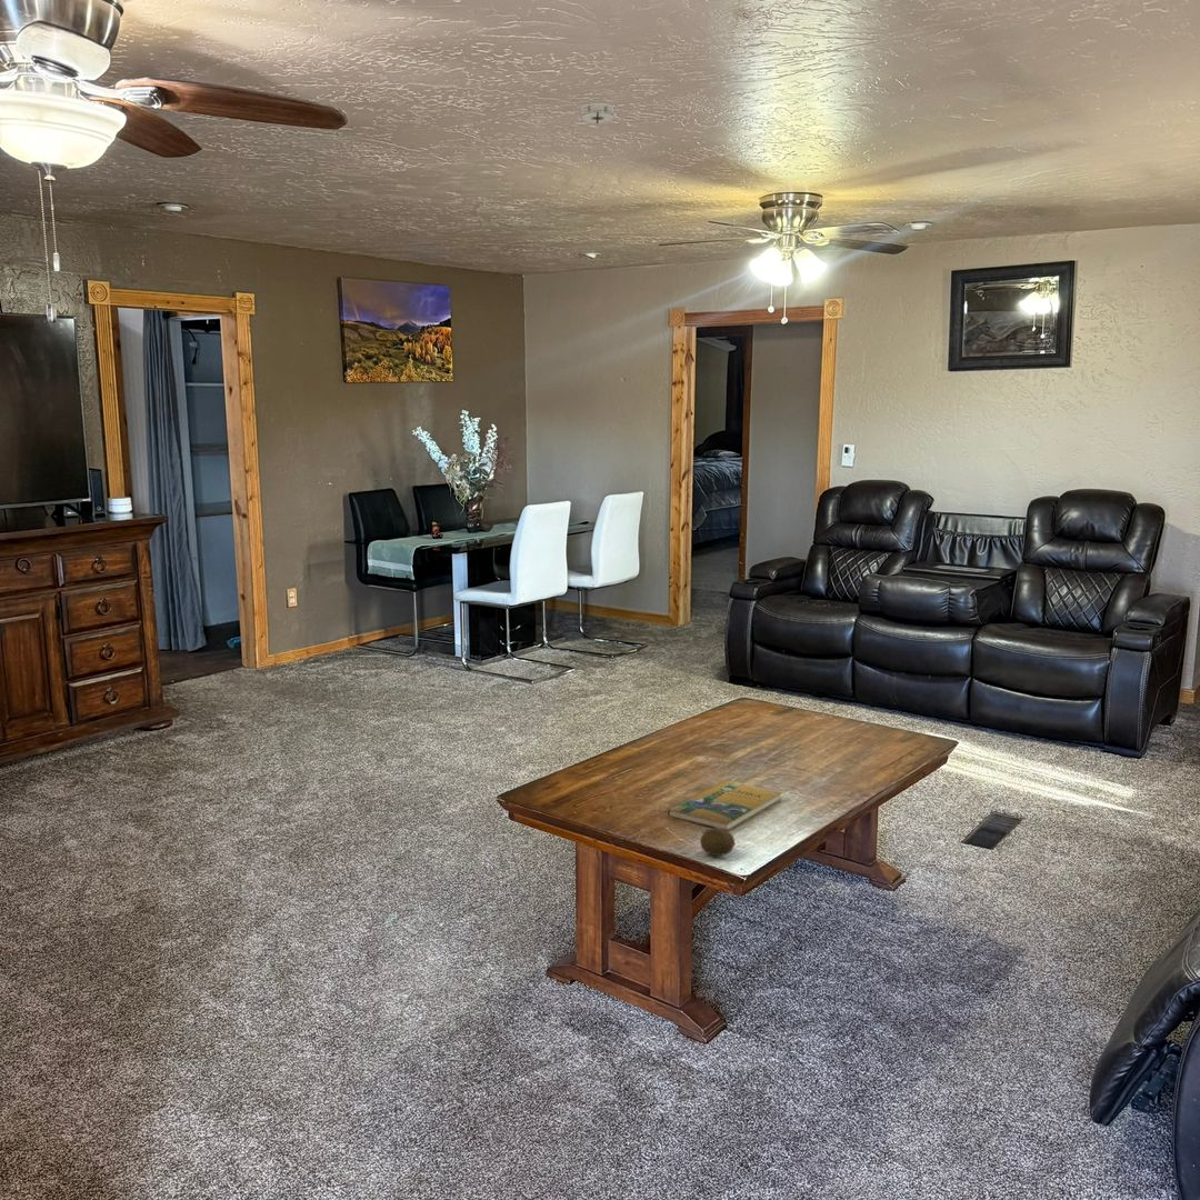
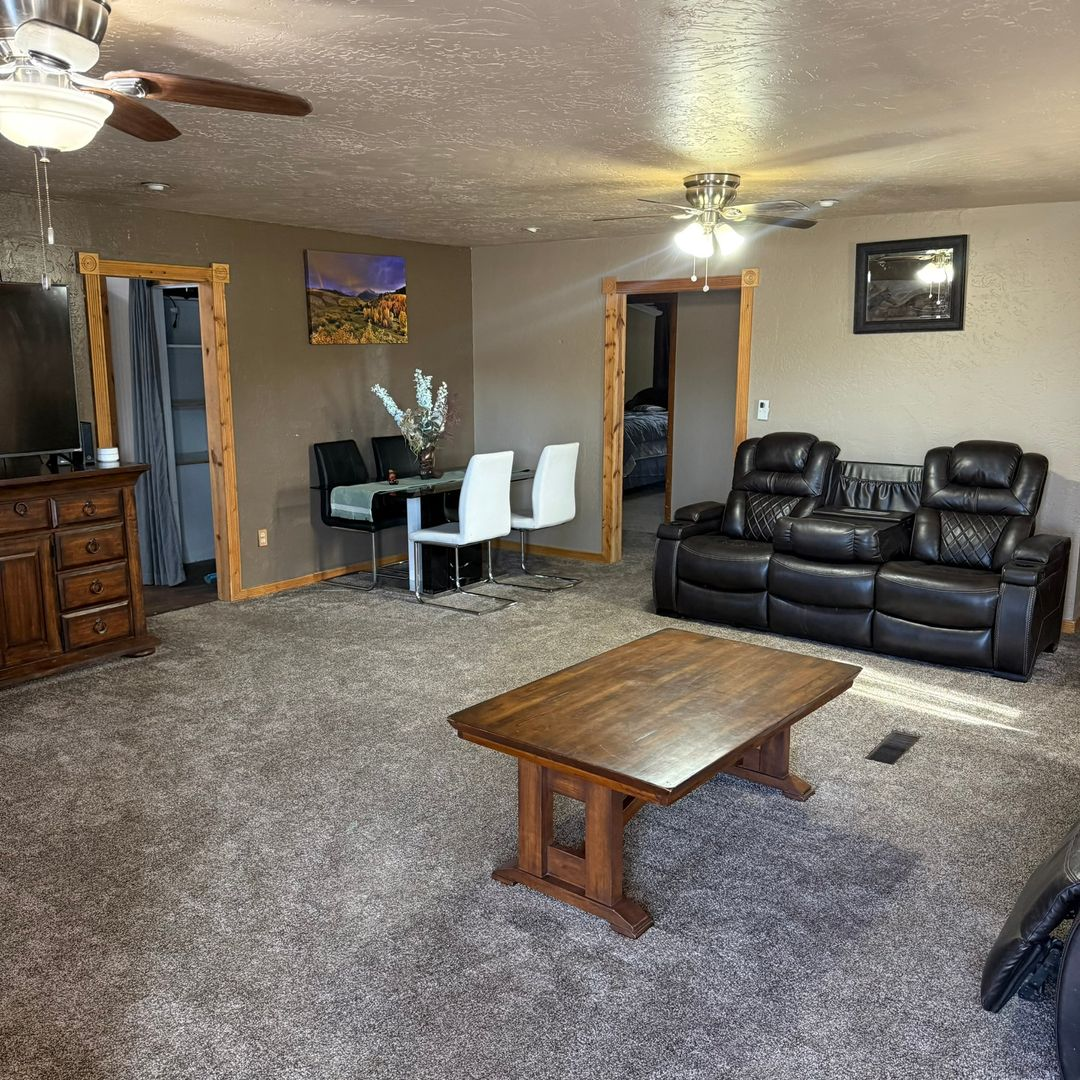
- smoke detector [576,102,618,126]
- booklet [667,779,783,831]
- fruit [699,827,737,857]
